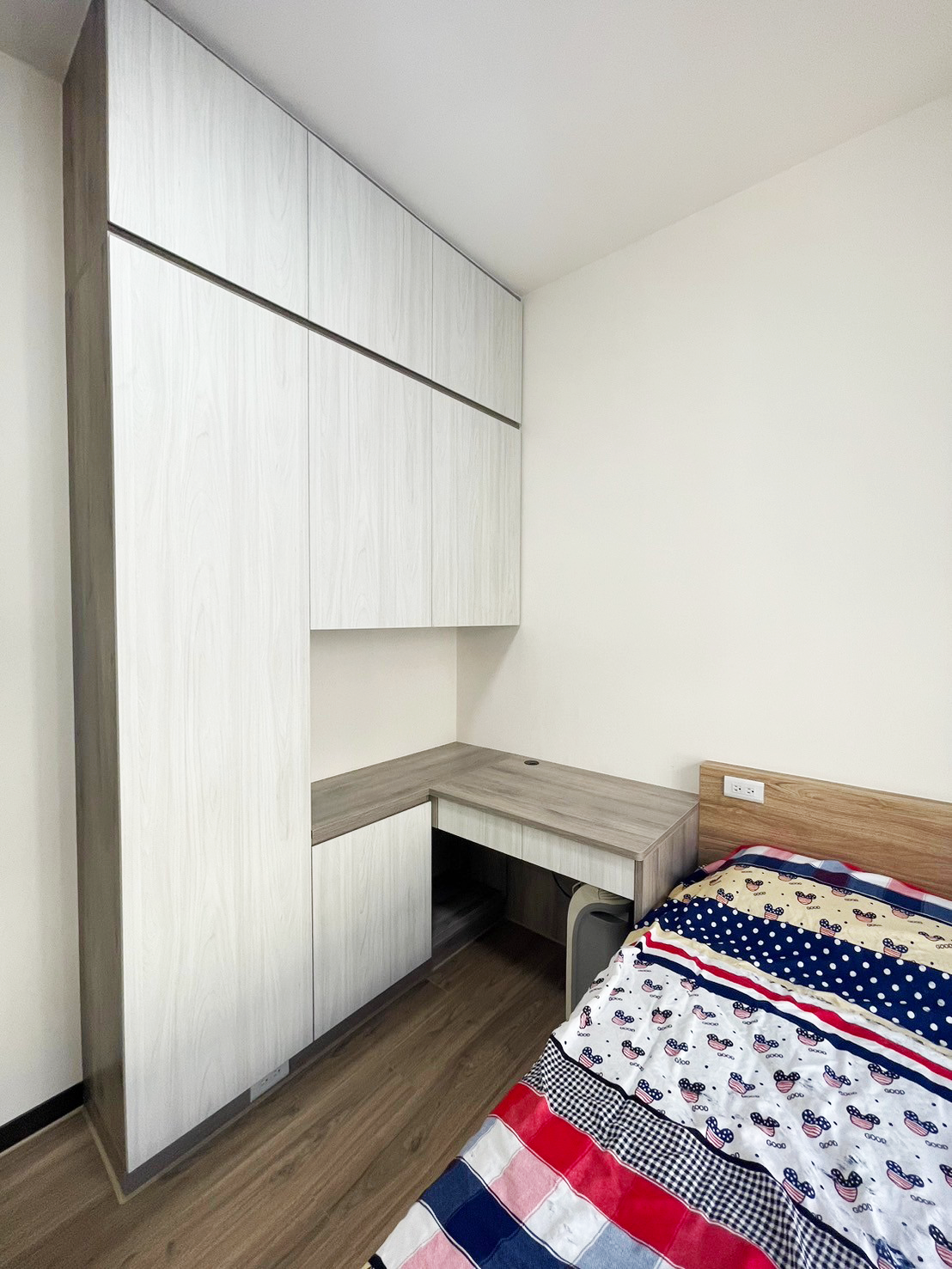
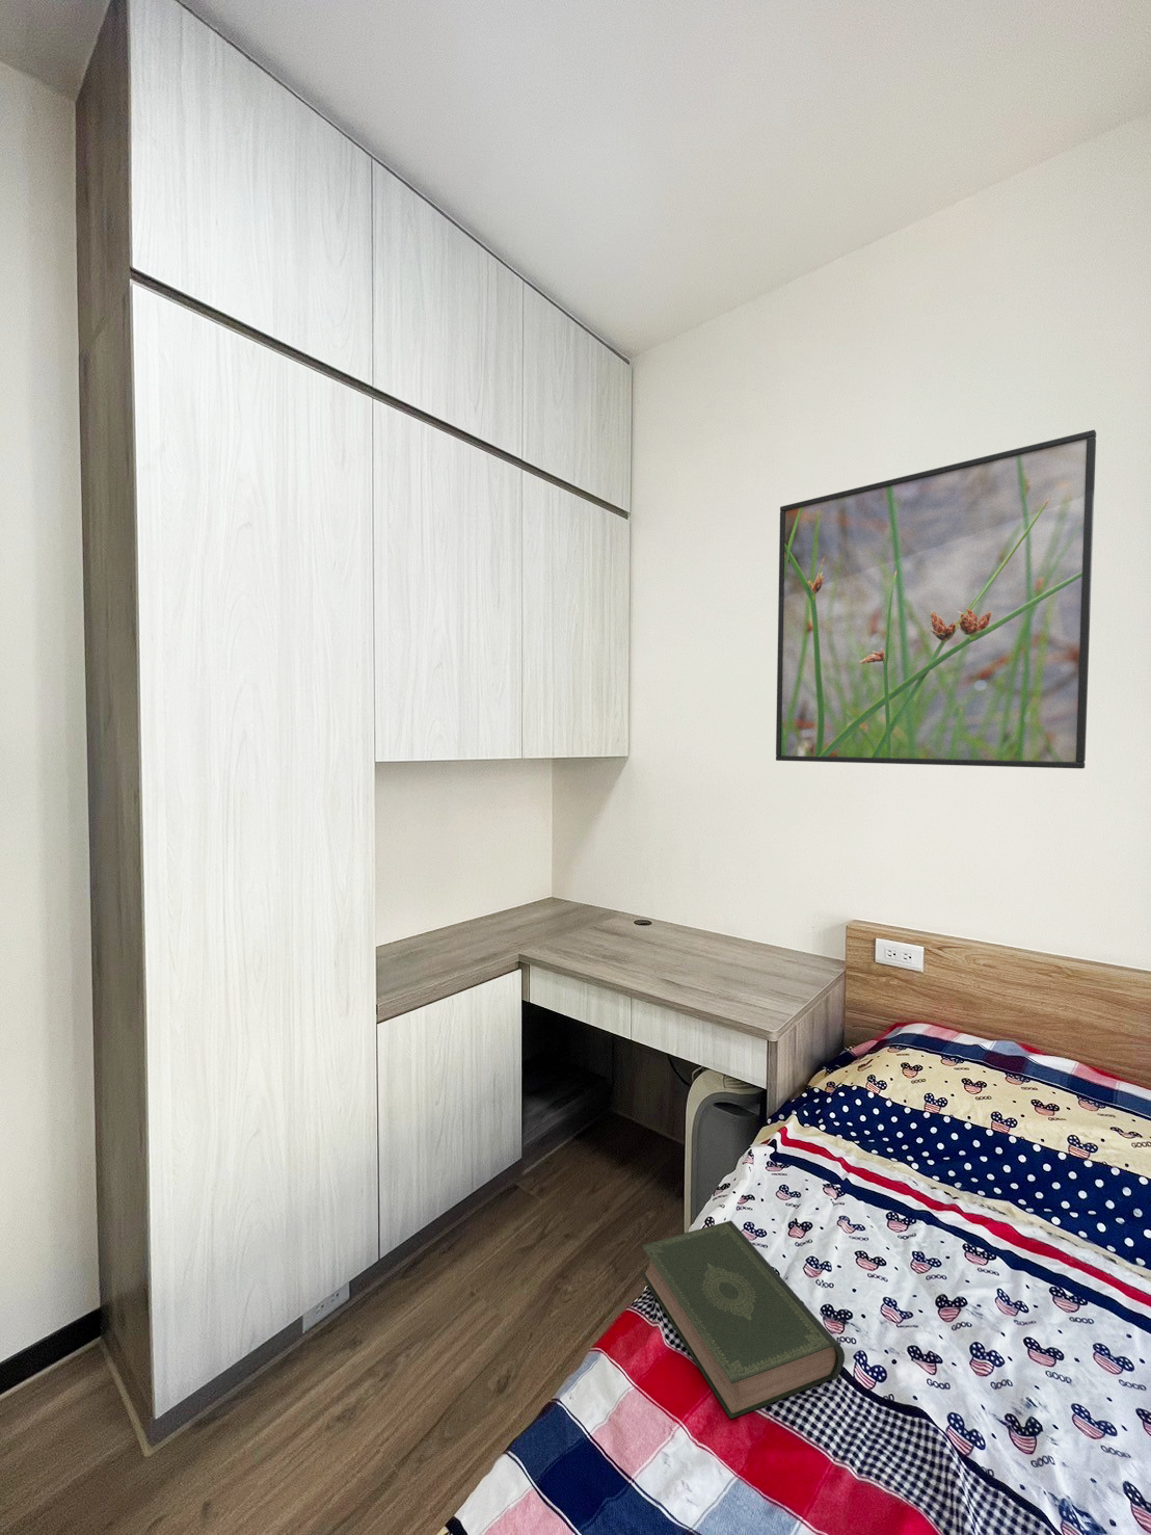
+ book [640,1221,845,1420]
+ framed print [775,429,1097,771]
